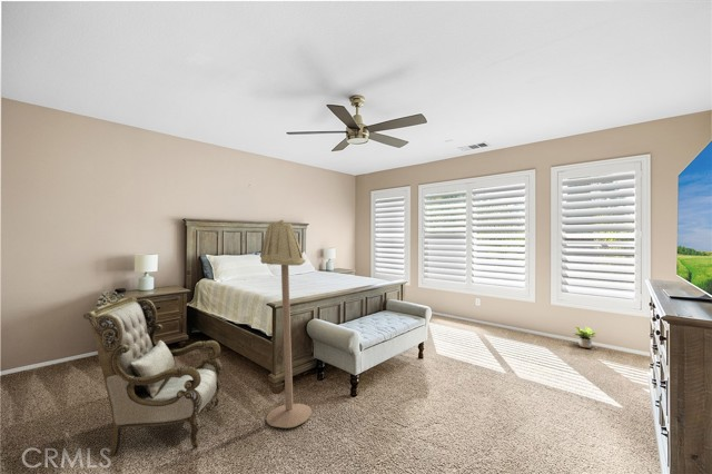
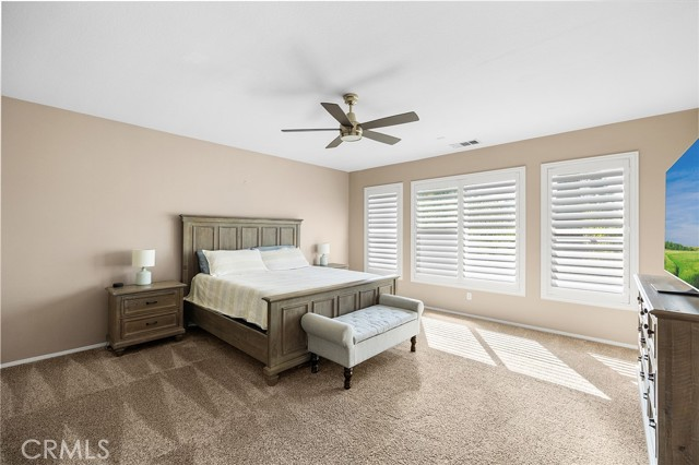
- floor lamp [259,219,313,429]
- armchair [82,290,224,457]
- potted plant [572,325,597,349]
